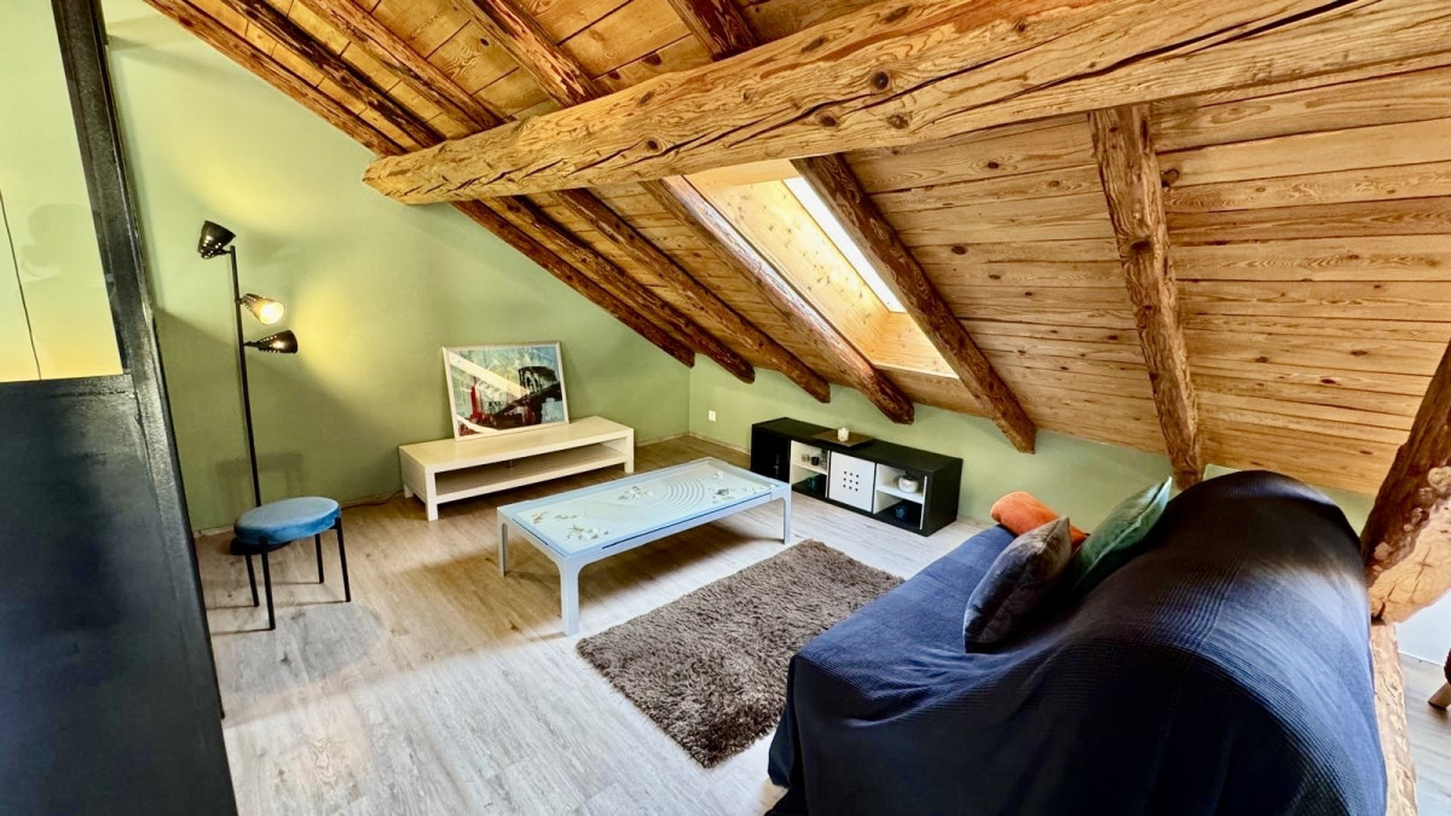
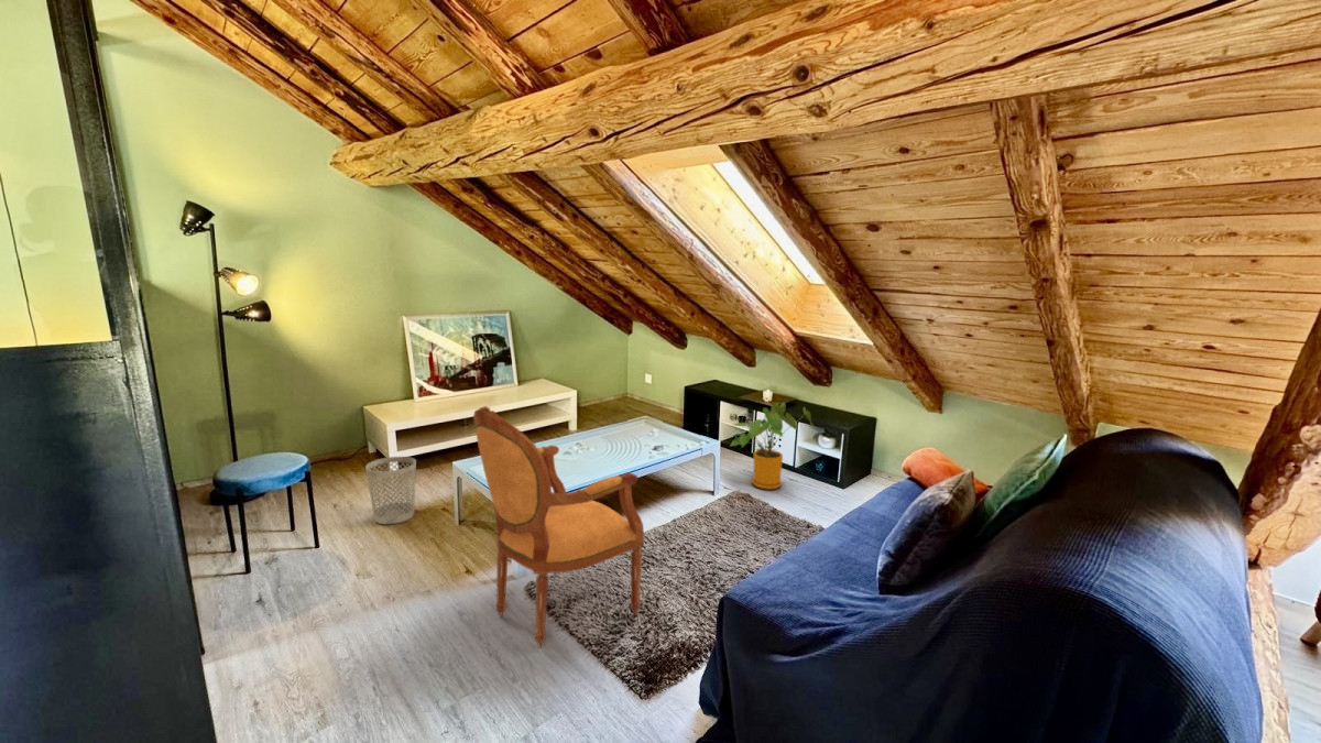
+ house plant [730,402,815,490]
+ armchair [472,405,645,648]
+ wastebasket [364,456,417,525]
